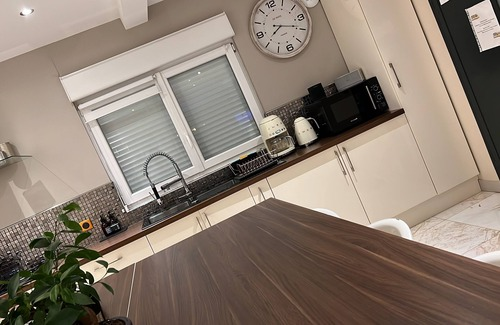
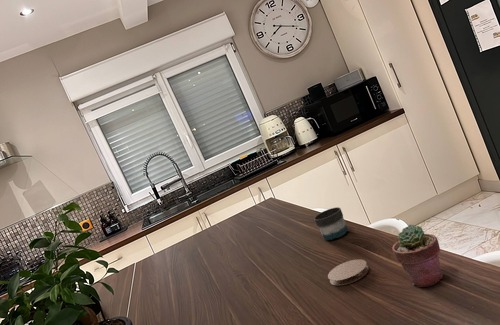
+ coaster [327,259,370,287]
+ mug [313,206,349,241]
+ potted succulent [391,224,444,288]
